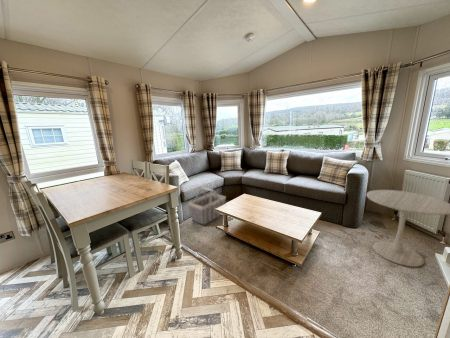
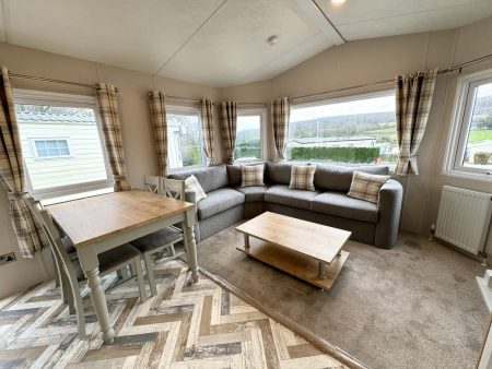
- side table [365,189,450,268]
- basket [187,186,227,227]
